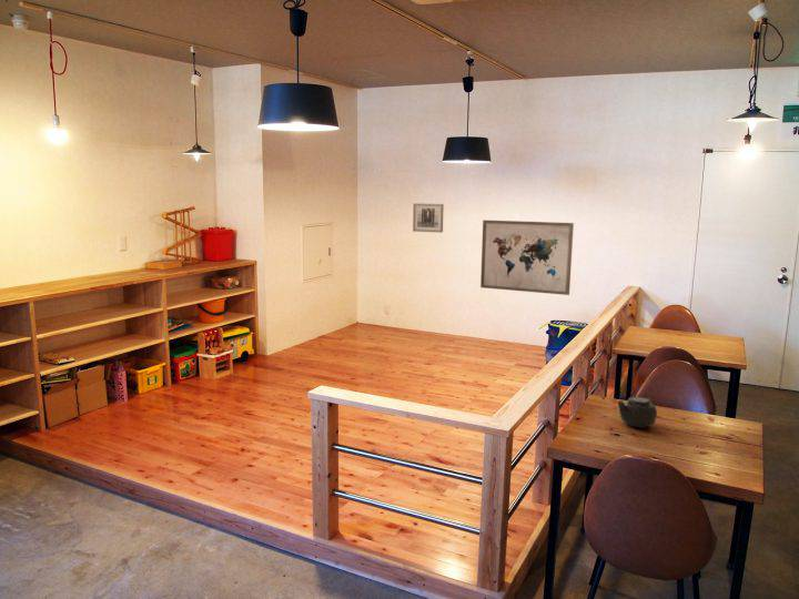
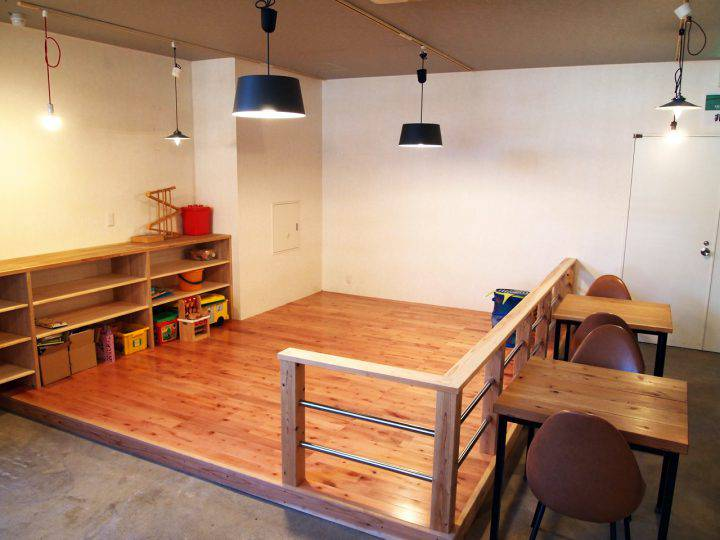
- teapot [616,396,658,429]
- wall art [479,219,575,296]
- wall art [412,202,445,234]
